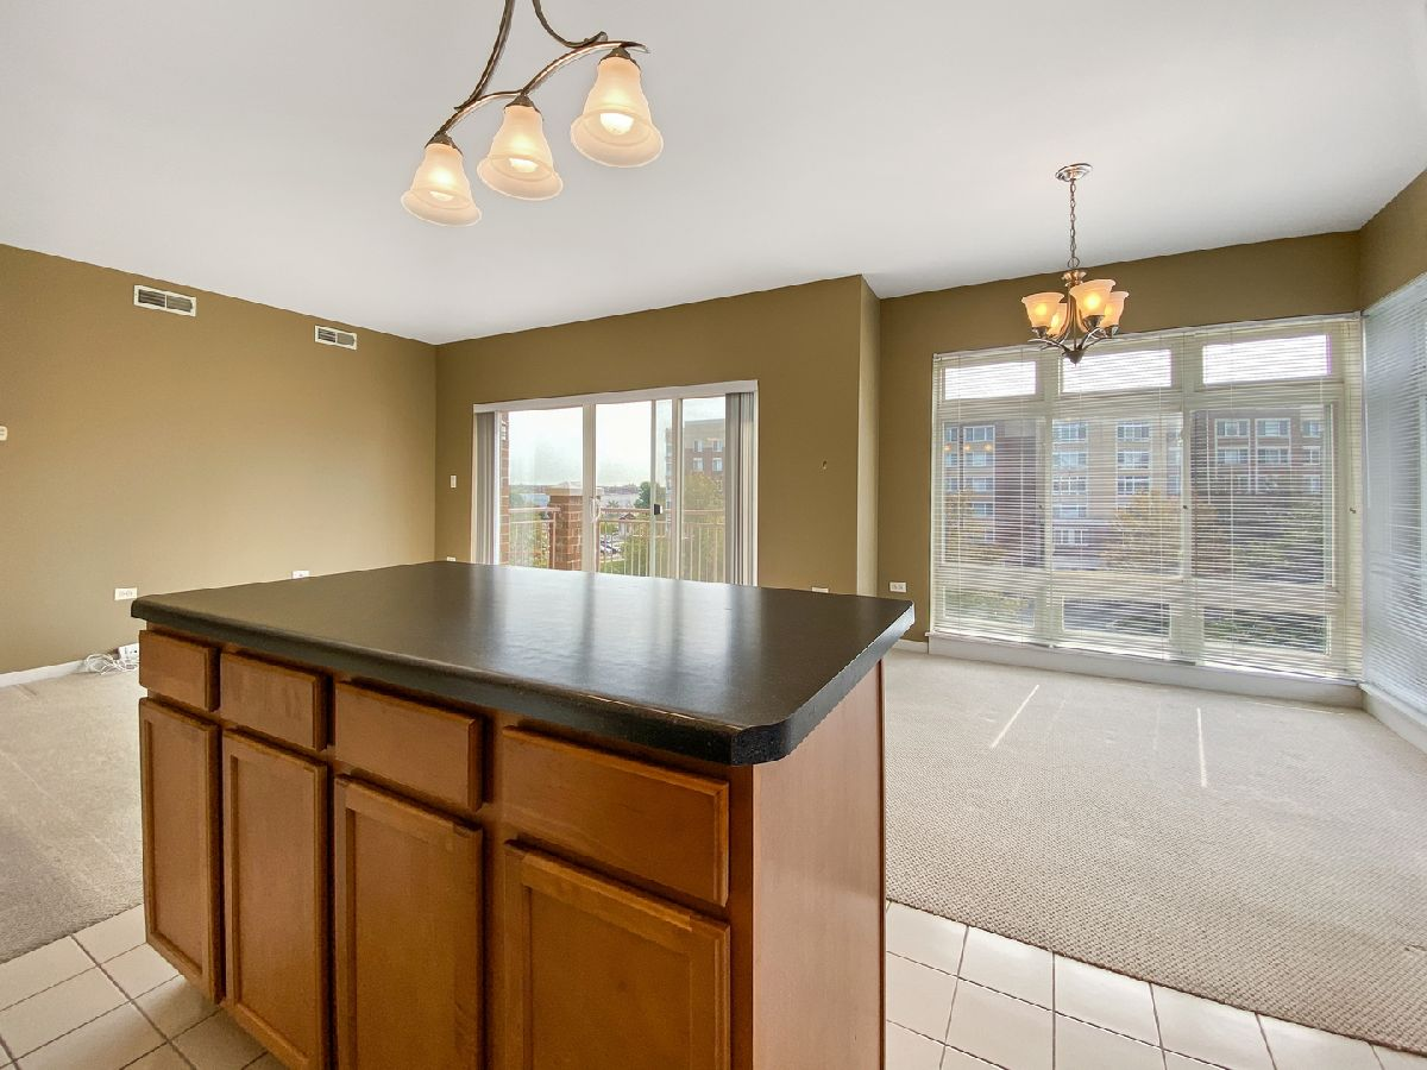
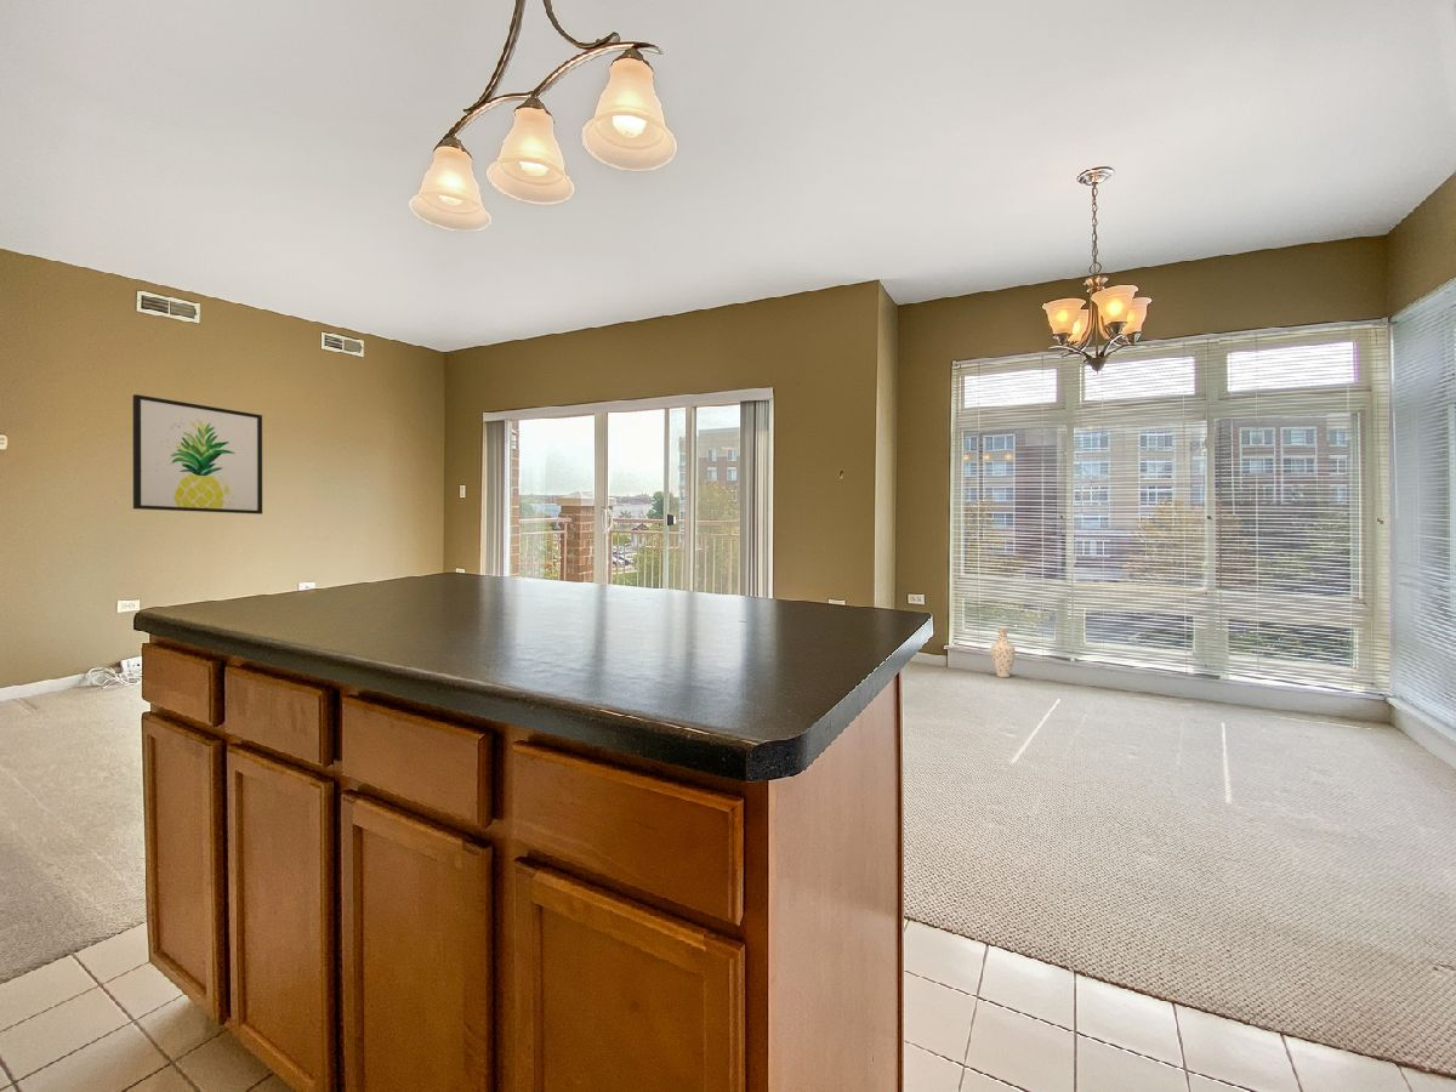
+ vase [990,625,1017,678]
+ wall art [132,393,263,516]
